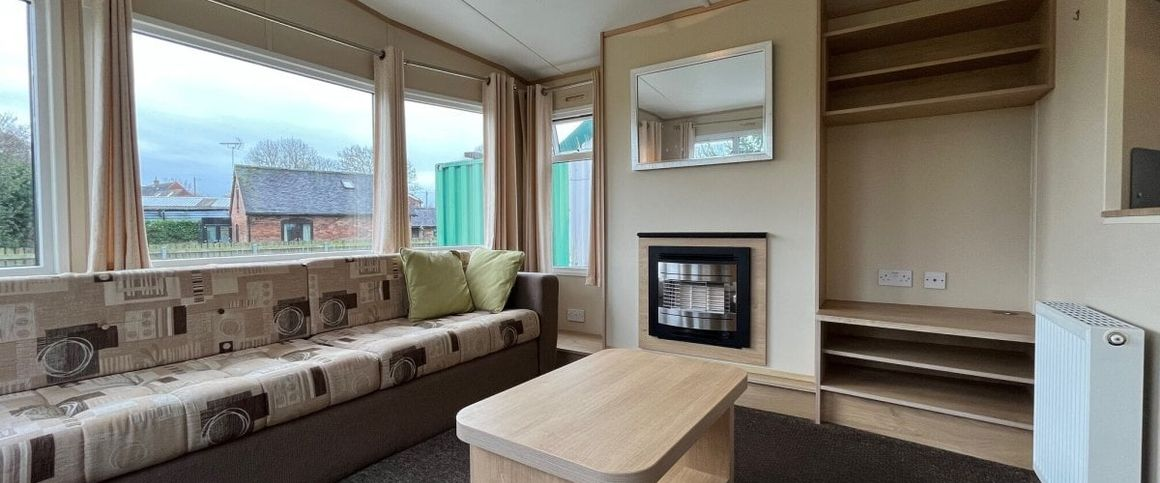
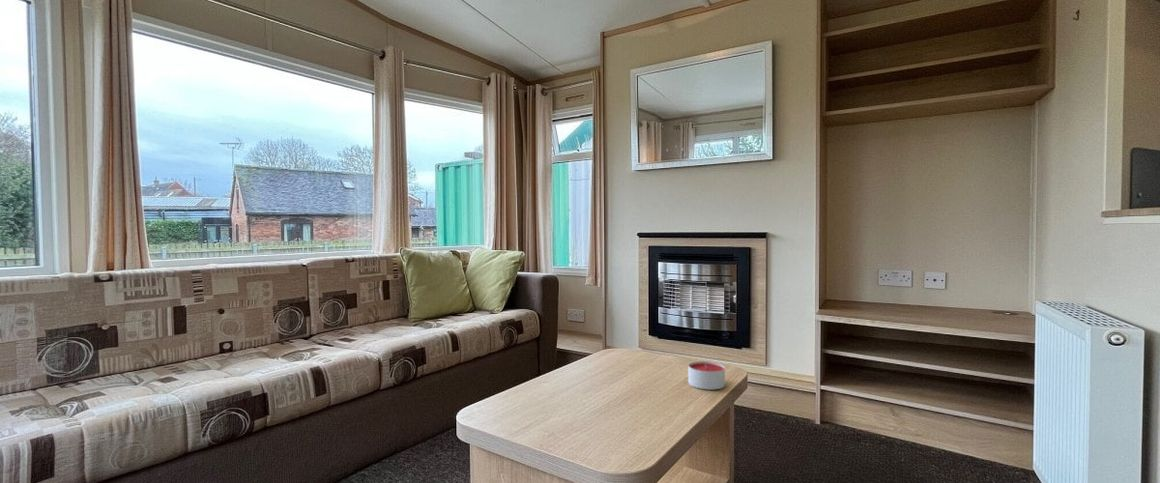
+ candle [687,360,726,391]
